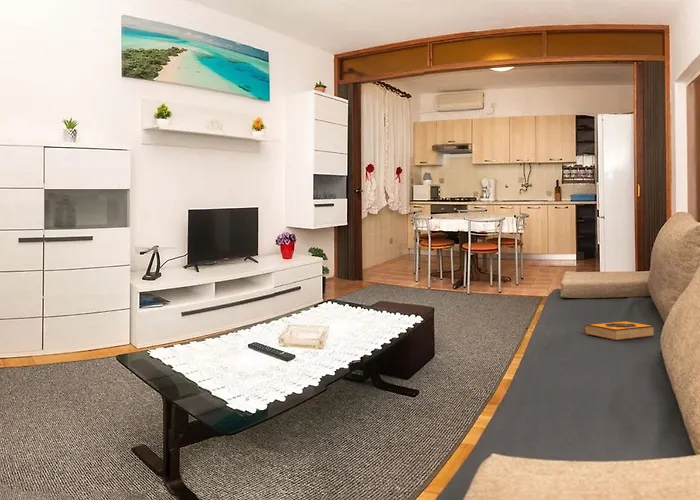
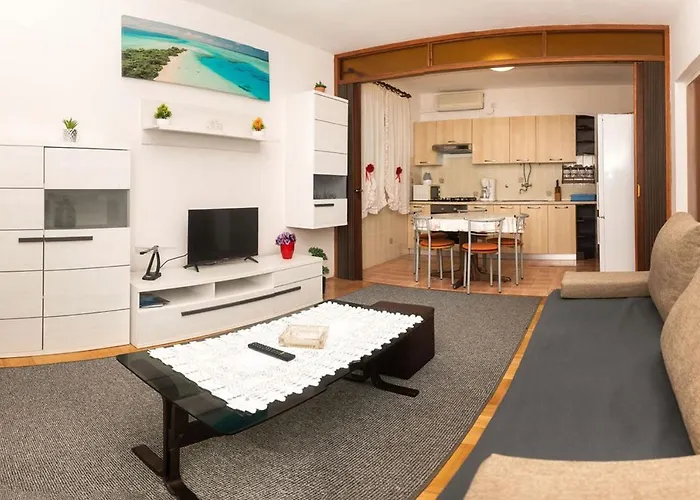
- hardback book [583,320,656,341]
